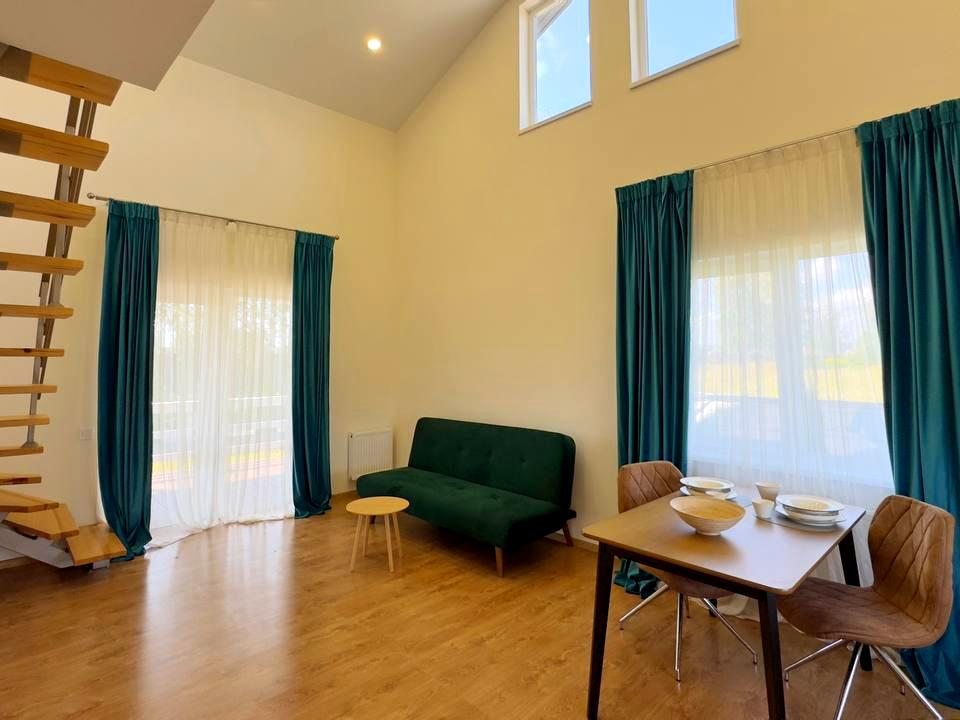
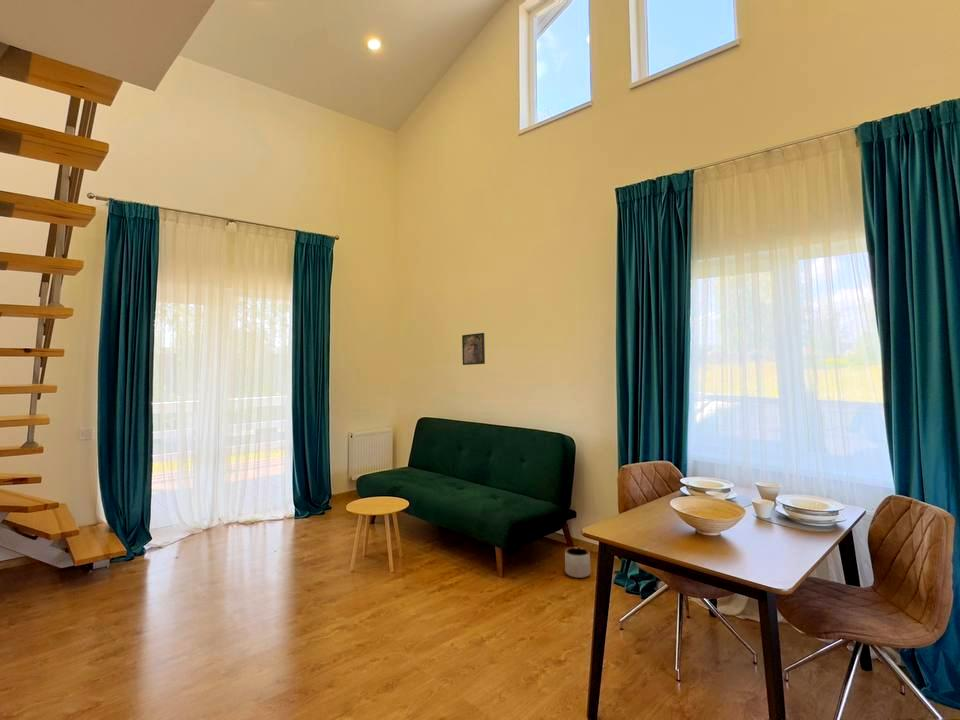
+ planter [564,546,591,579]
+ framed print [461,332,486,366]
